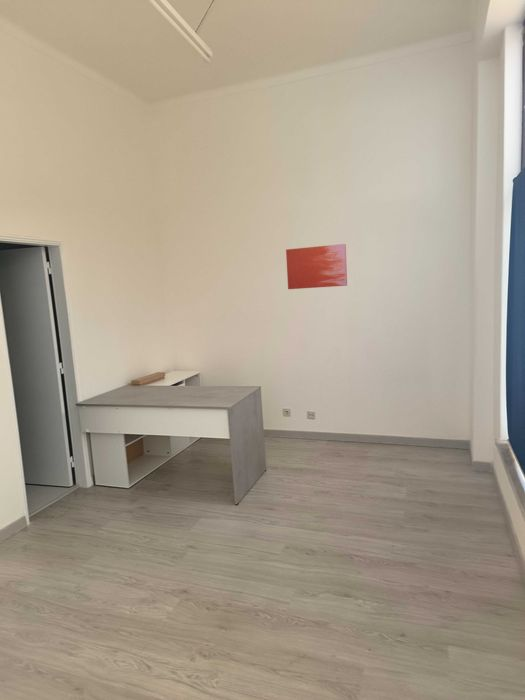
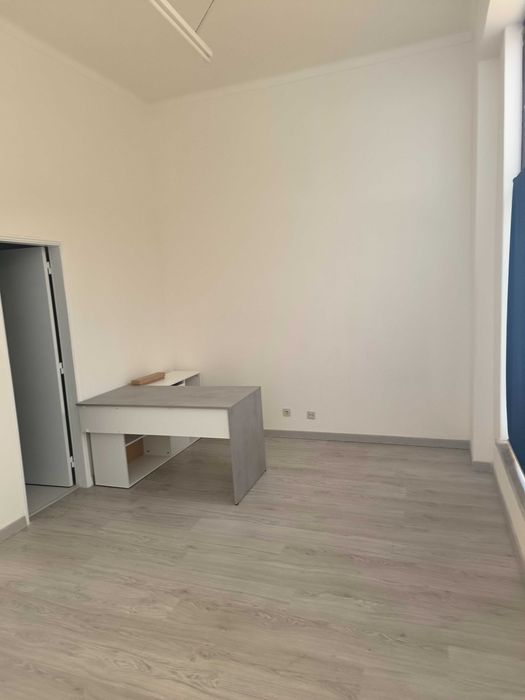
- wall art [285,243,348,290]
